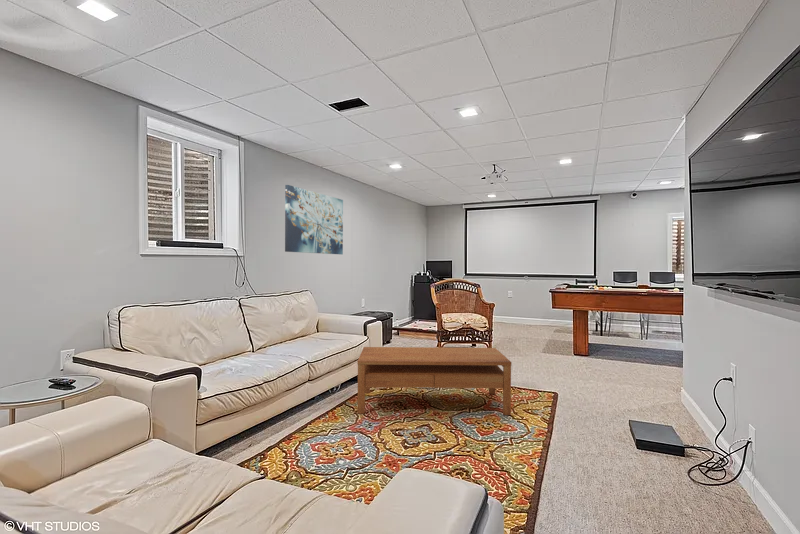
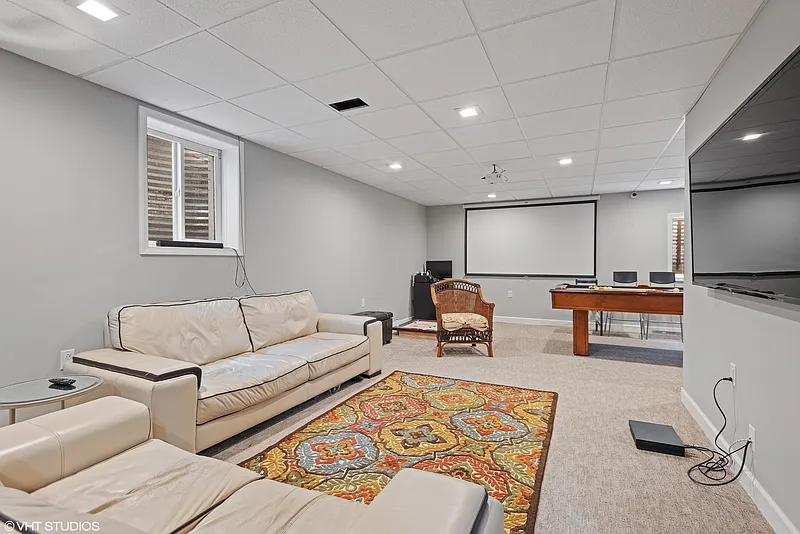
- wall art [284,184,344,255]
- coffee table [356,346,512,416]
